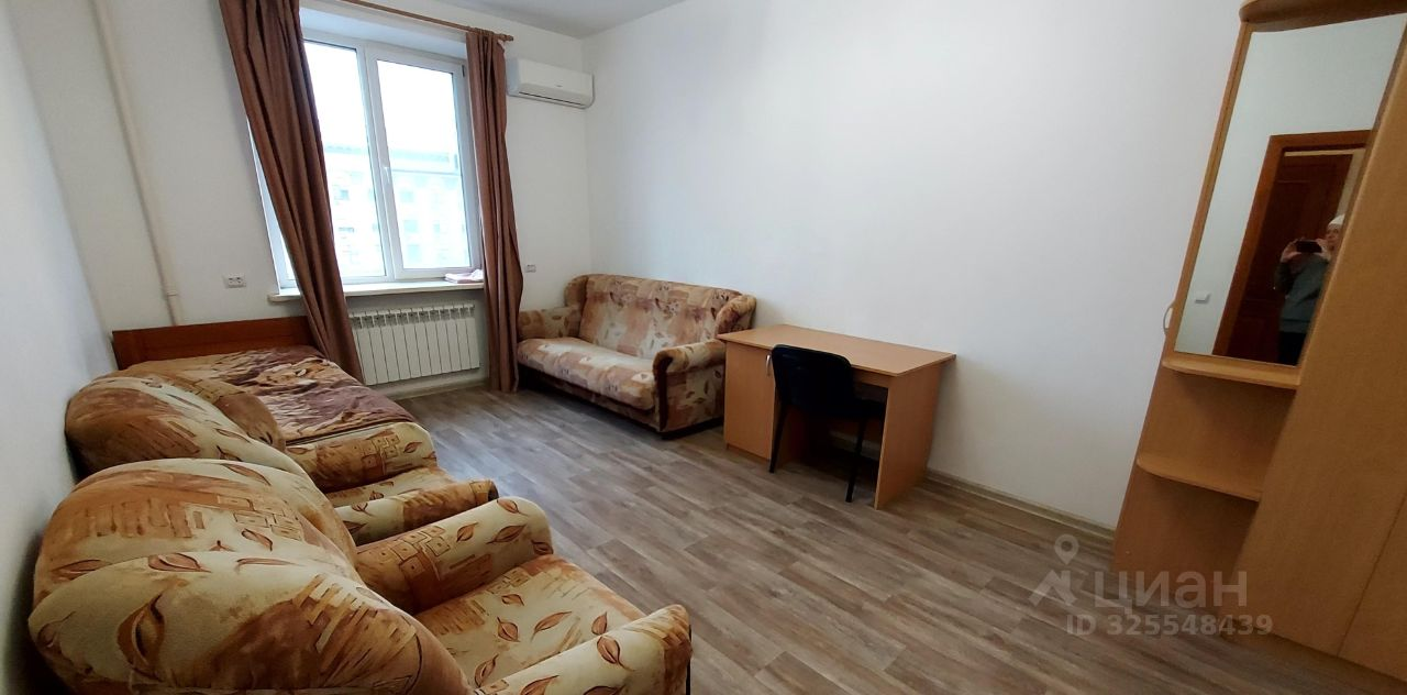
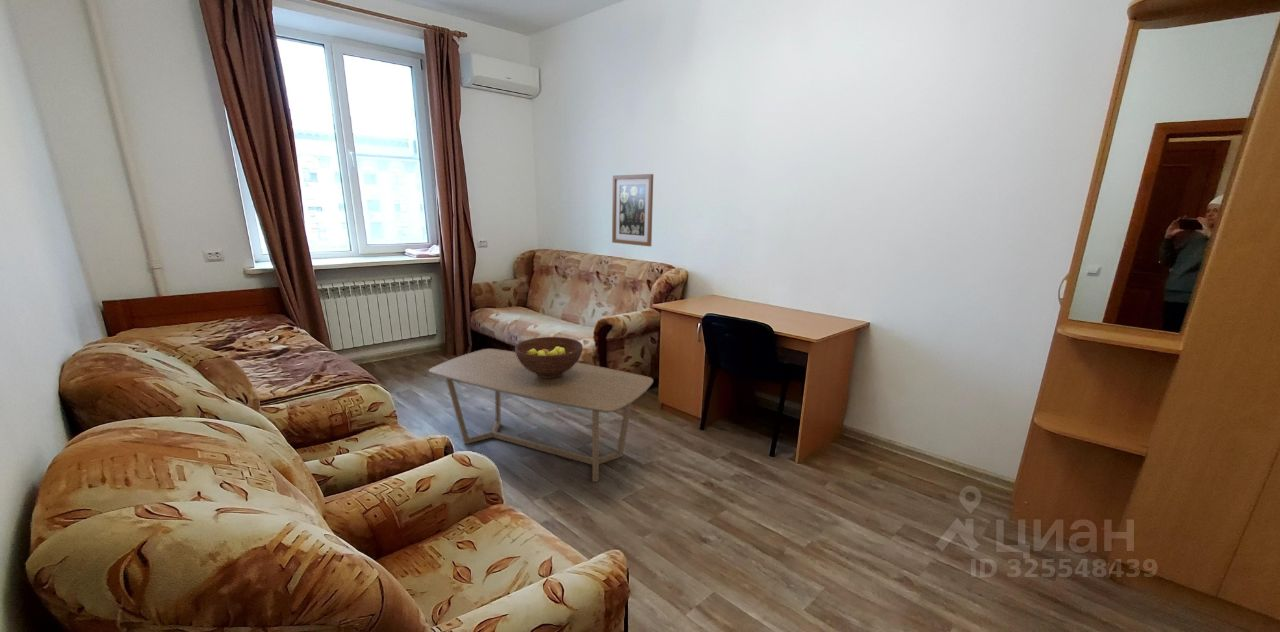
+ fruit bowl [514,336,583,378]
+ wall art [611,173,654,247]
+ coffee table [428,348,654,483]
